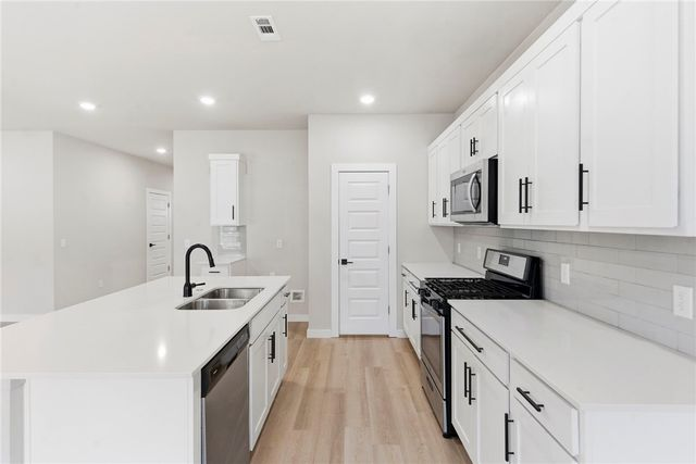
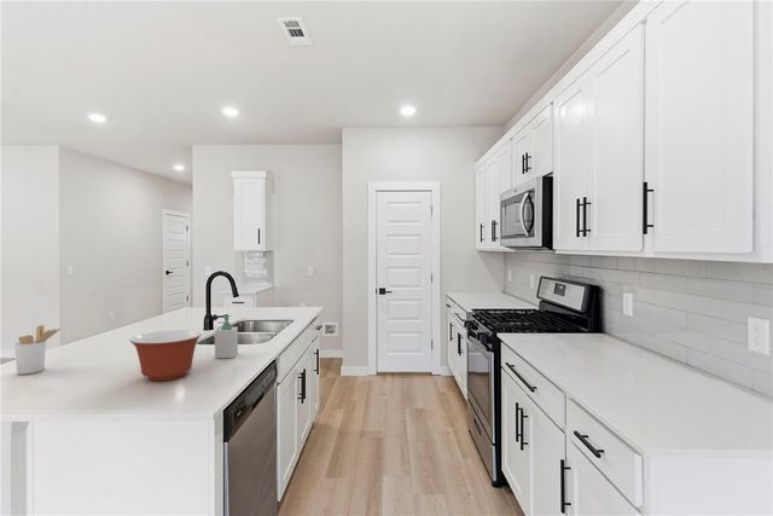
+ utensil holder [13,324,63,376]
+ mixing bowl [129,329,203,382]
+ soap bottle [214,314,239,360]
